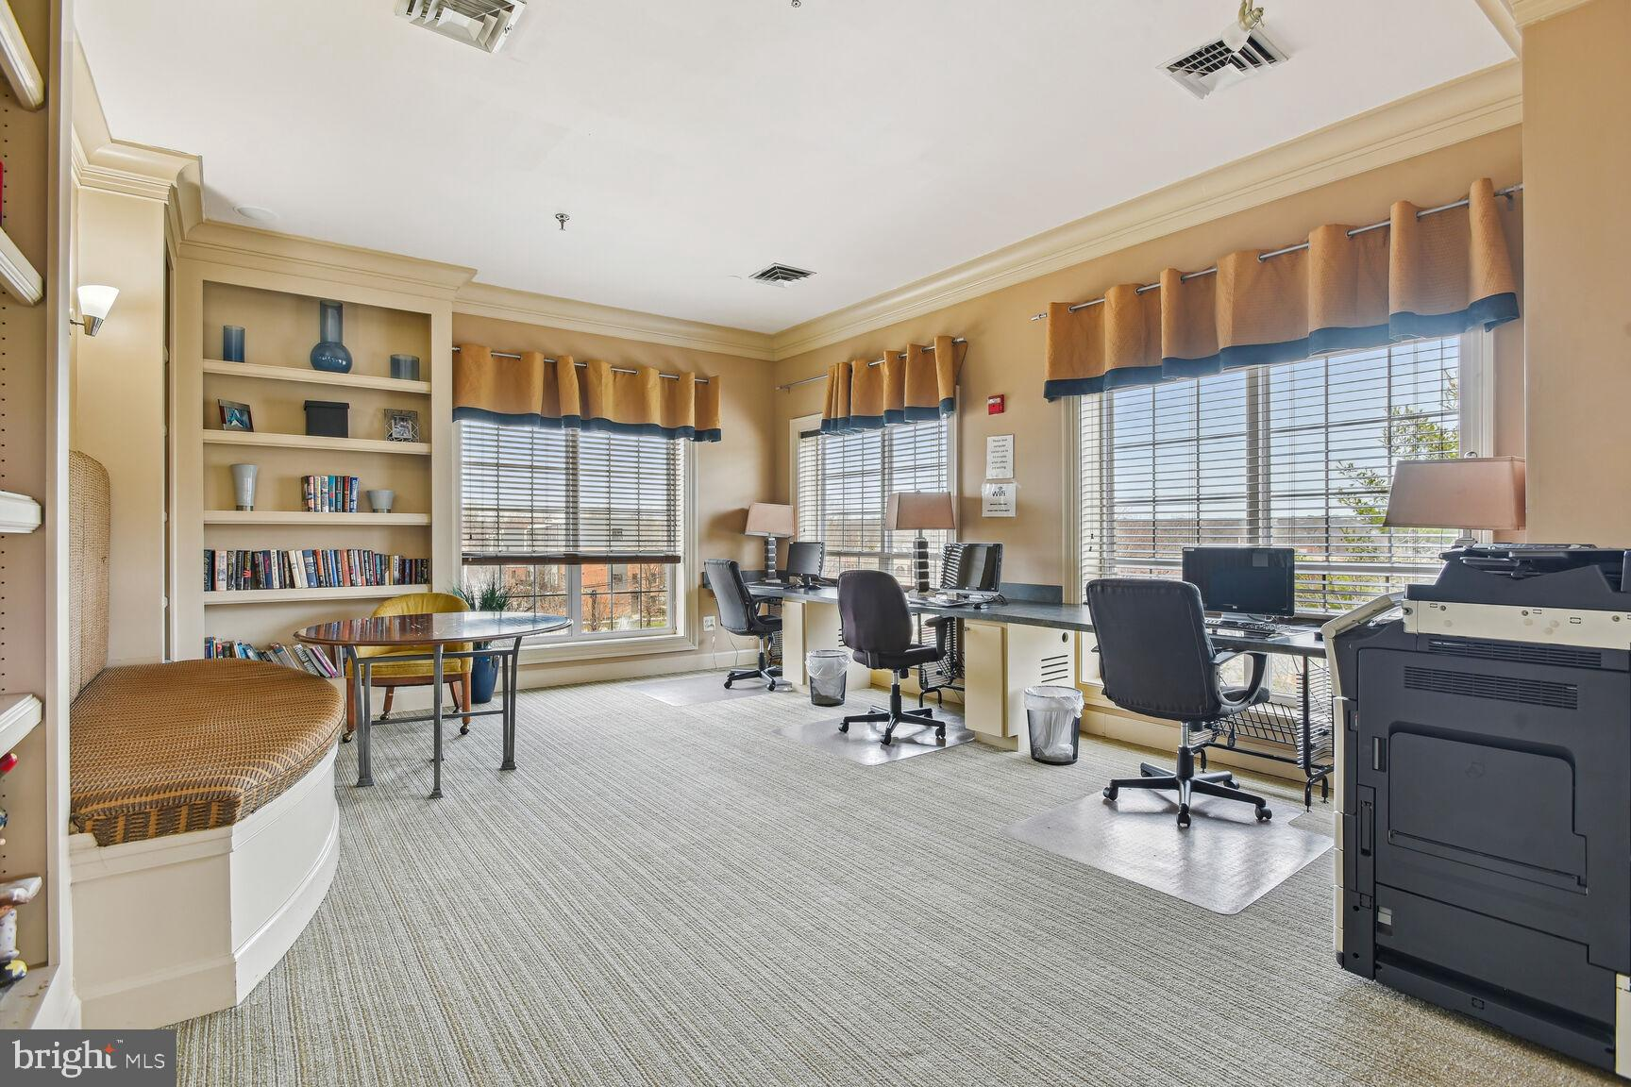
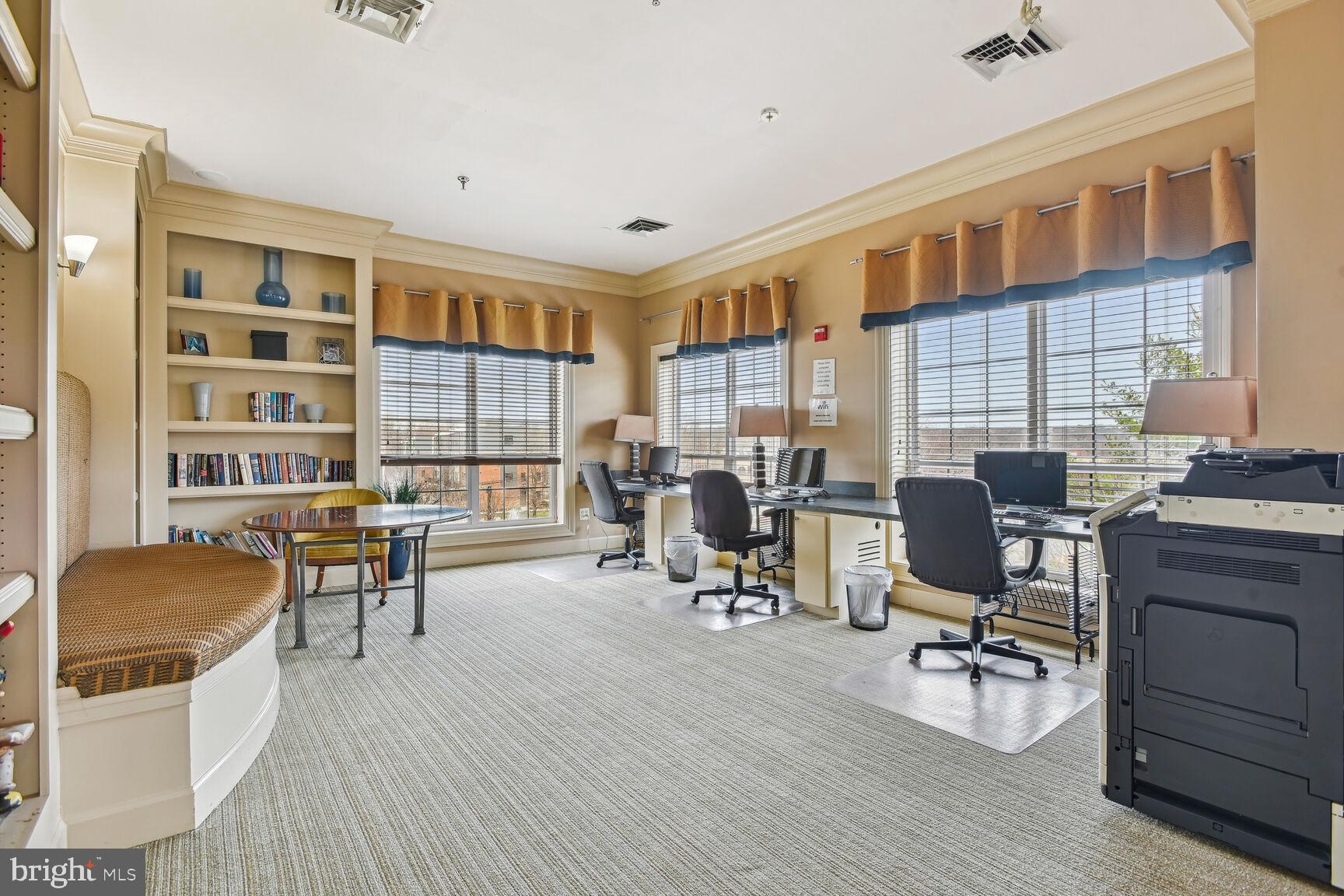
+ smoke detector [758,107,781,124]
